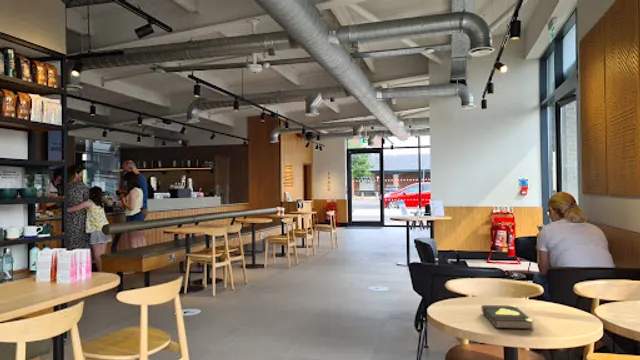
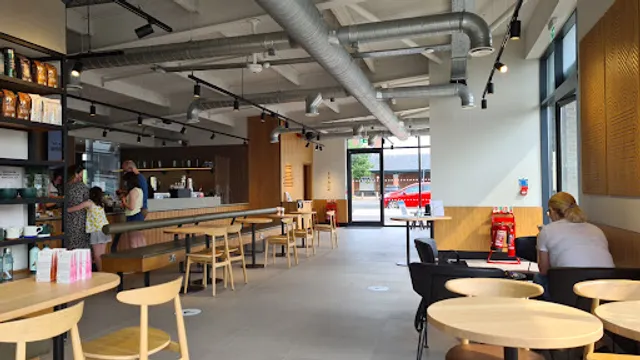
- book [480,304,534,330]
